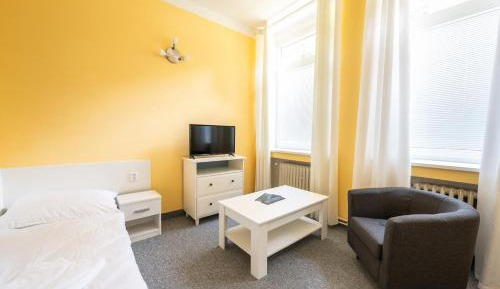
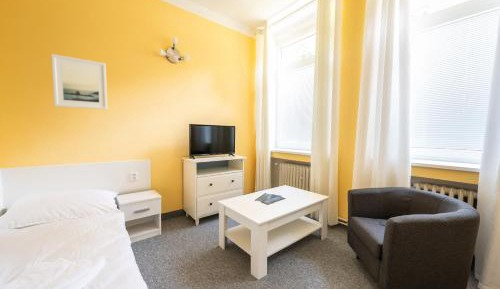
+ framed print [50,53,108,111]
